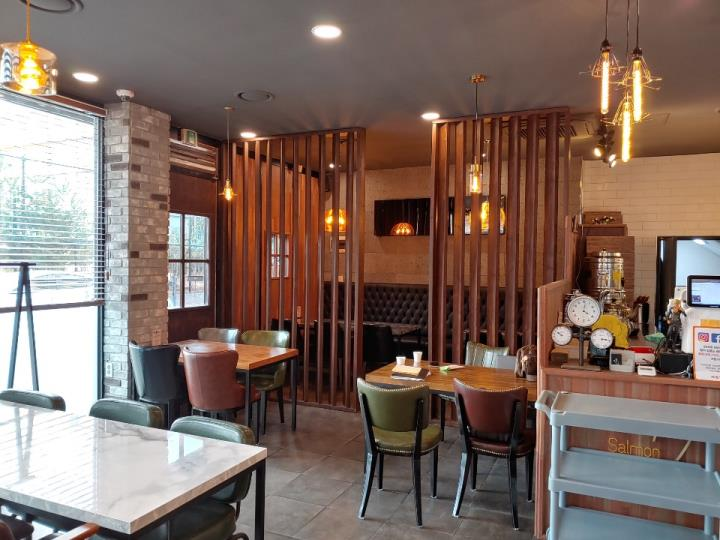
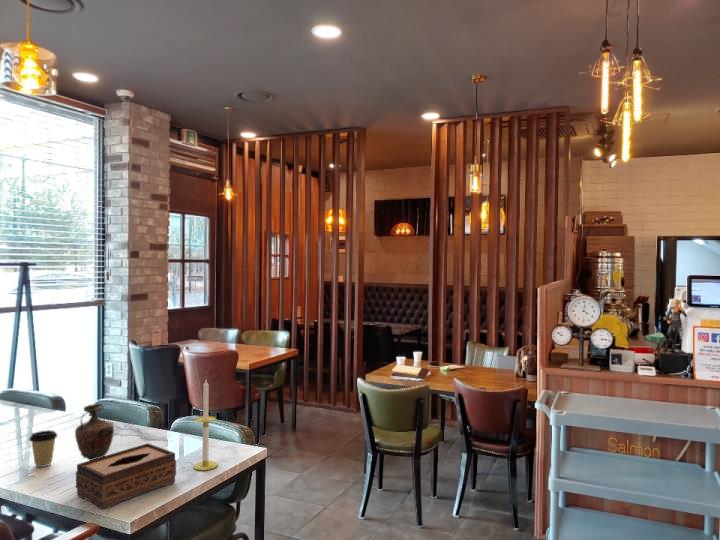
+ vase [74,403,115,461]
+ tissue box [75,442,177,511]
+ candle [192,379,218,472]
+ coffee cup [28,429,58,468]
